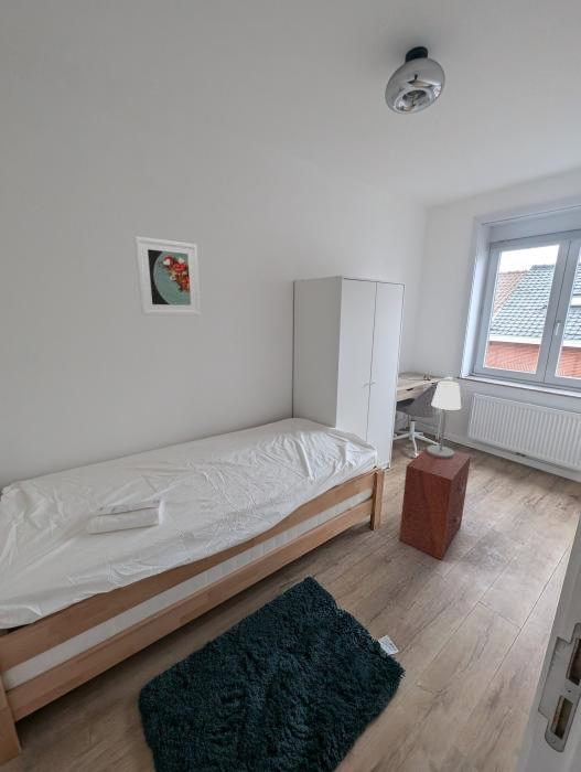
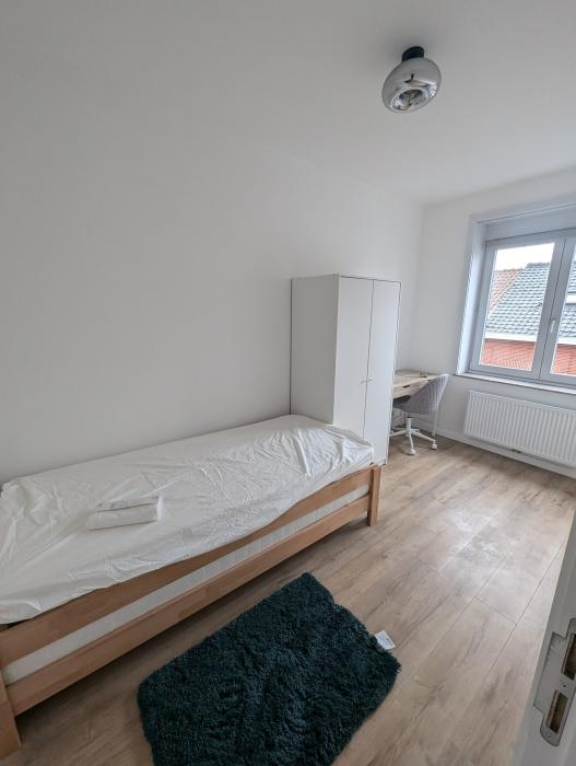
- table lamp [427,379,462,458]
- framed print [133,235,202,317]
- nightstand [398,443,472,561]
